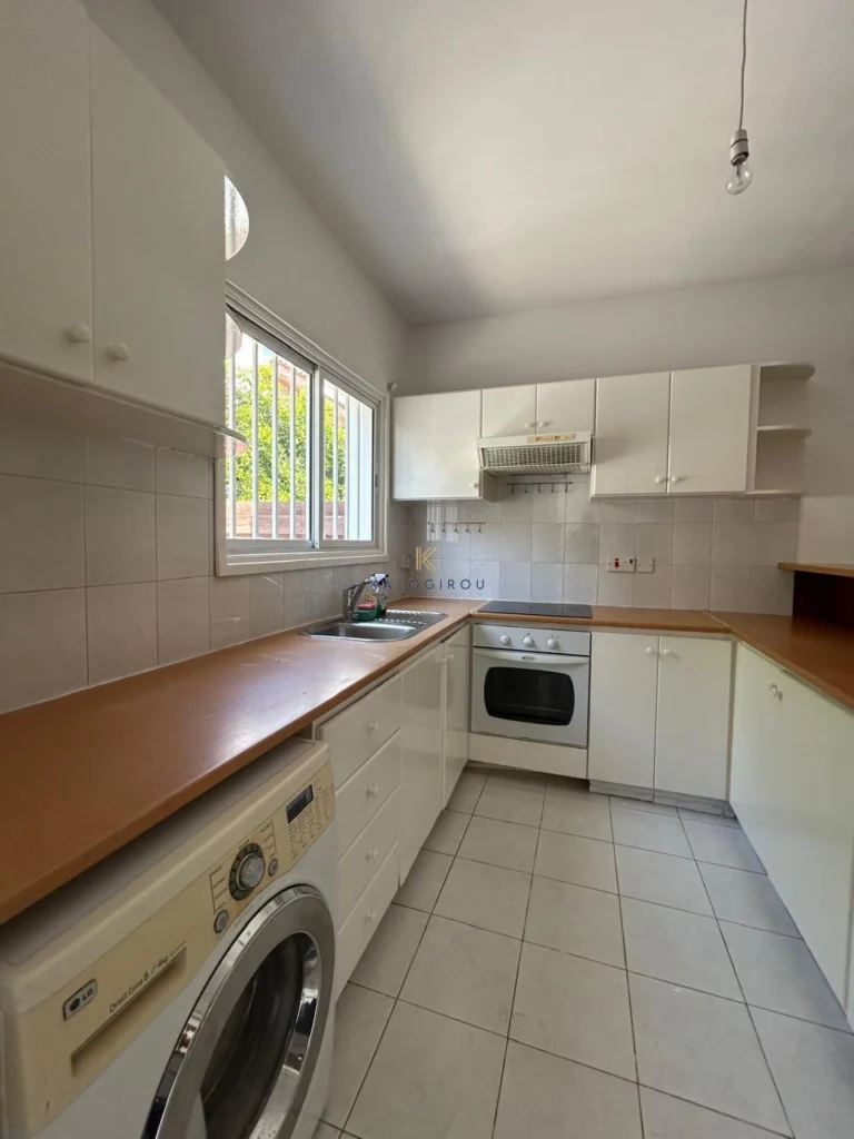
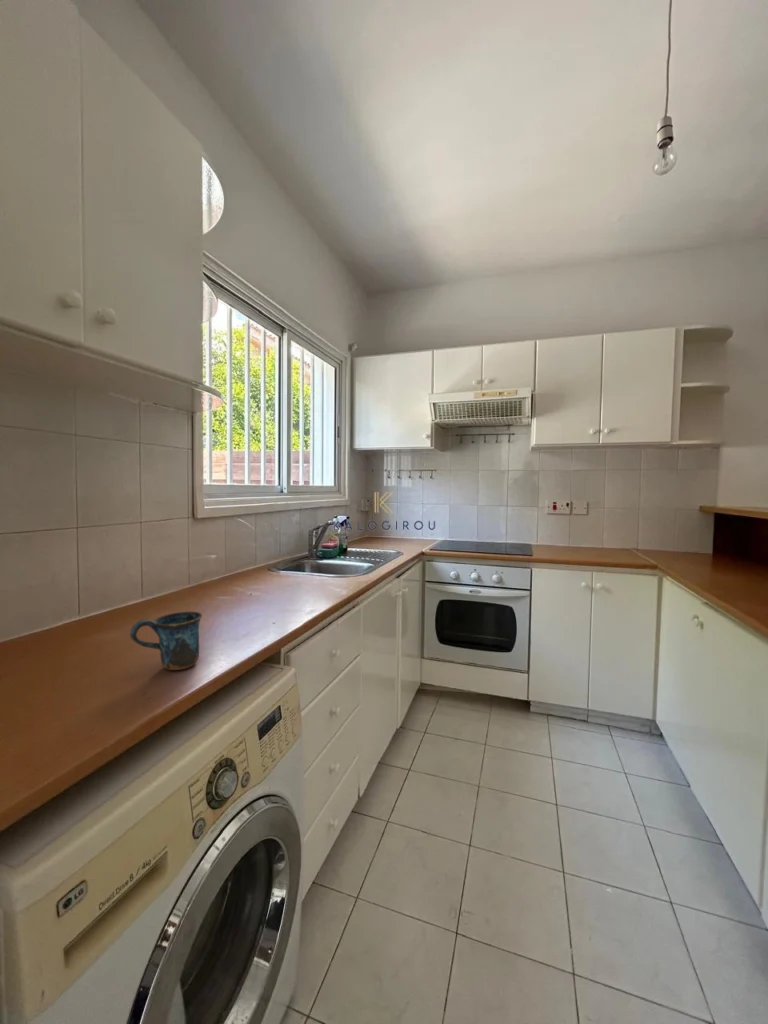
+ mug [129,610,203,671]
